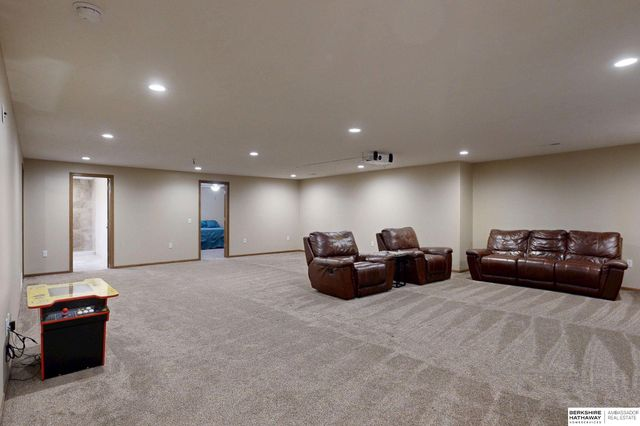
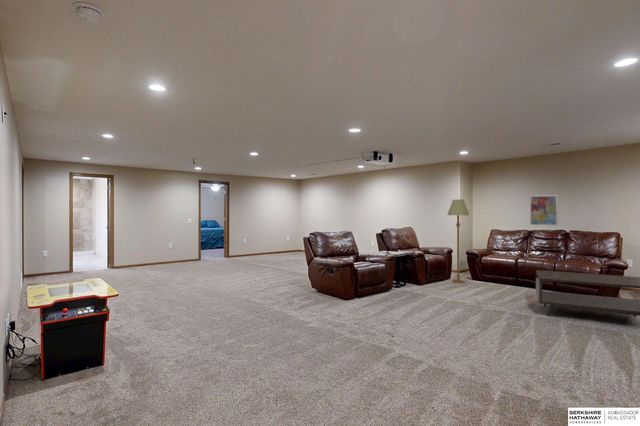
+ coffee table [535,269,640,318]
+ wall art [529,194,558,226]
+ floor lamp [447,199,470,284]
